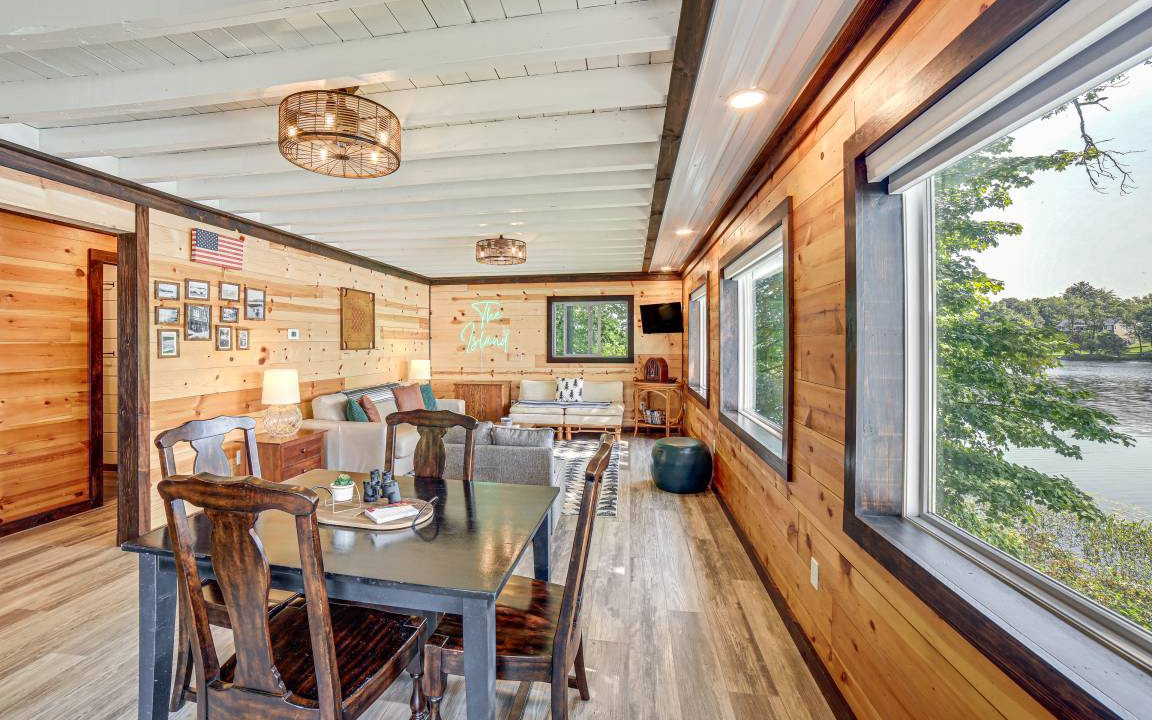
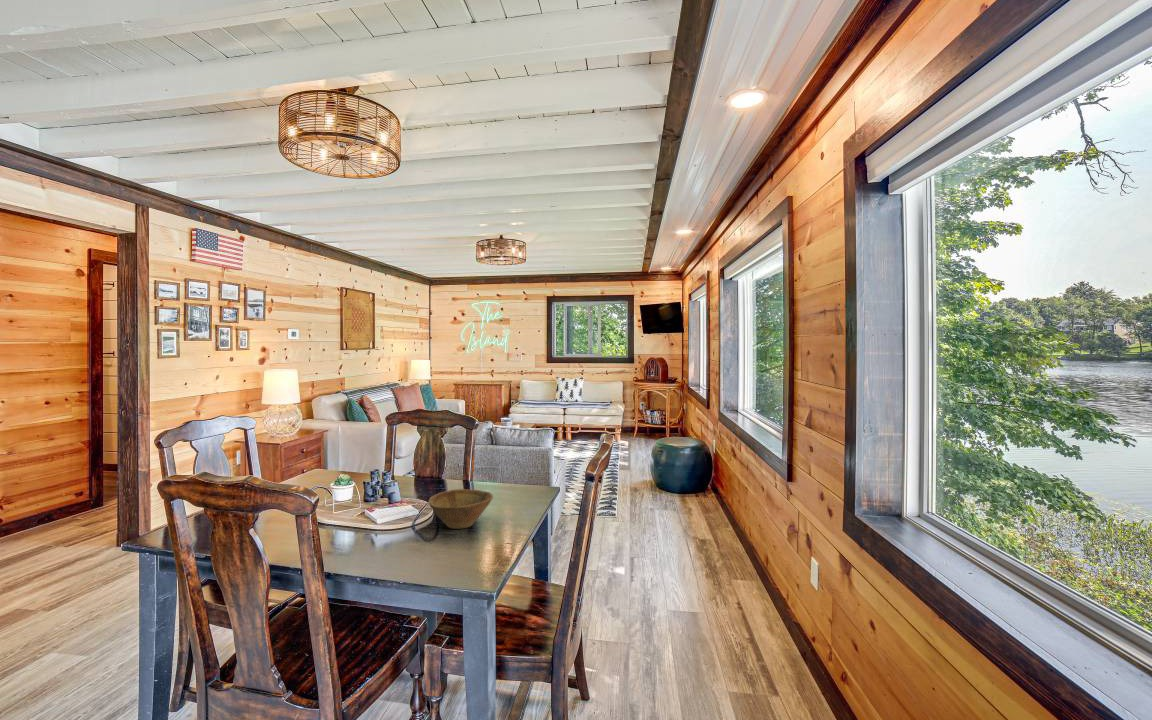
+ bowl [428,488,494,530]
